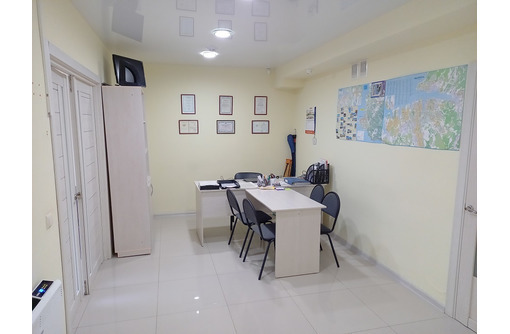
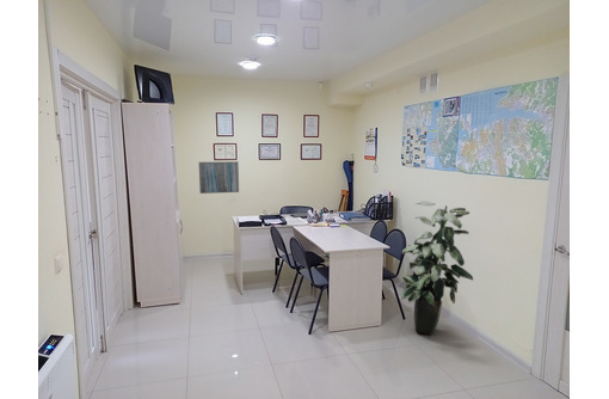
+ wall art [198,160,240,195]
+ indoor plant [400,201,474,337]
